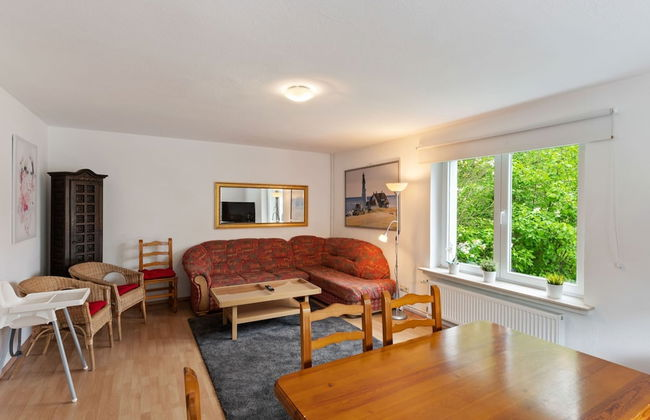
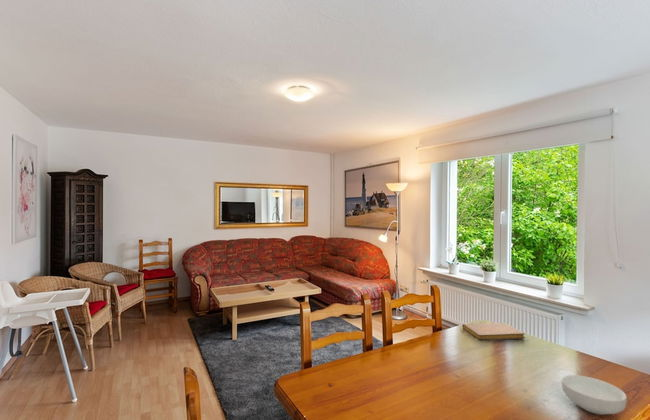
+ cereal bowl [561,374,628,416]
+ notebook [462,322,526,341]
